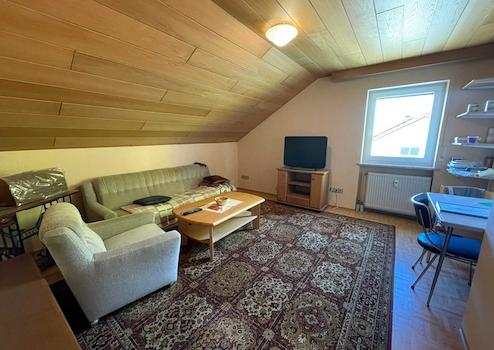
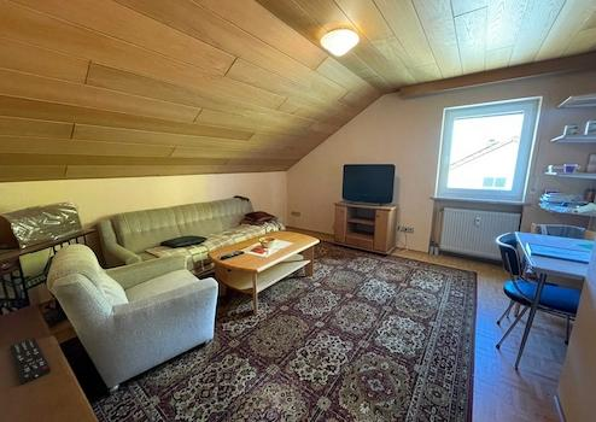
+ remote control [8,336,52,385]
